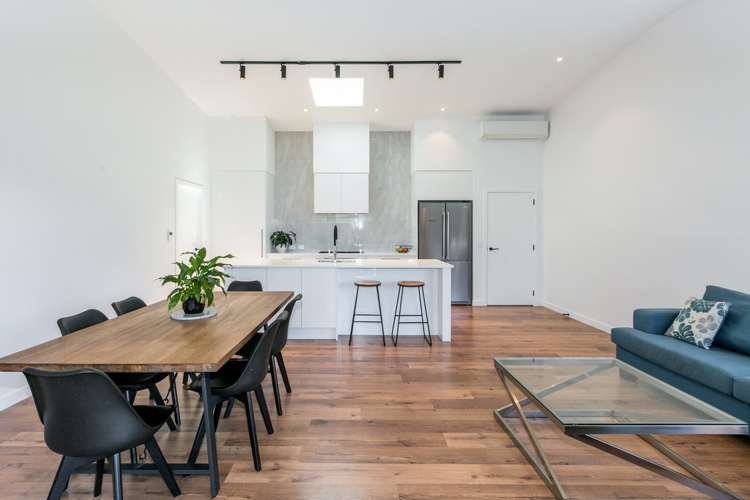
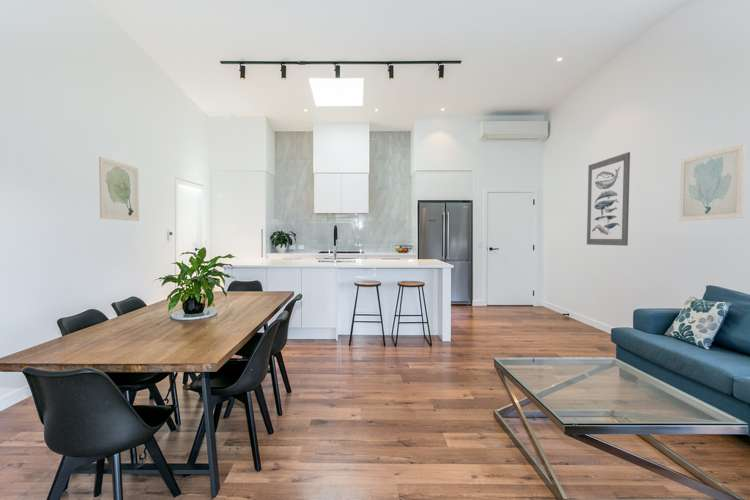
+ wall art [586,151,631,247]
+ wall art [678,142,746,222]
+ wall art [98,156,140,222]
